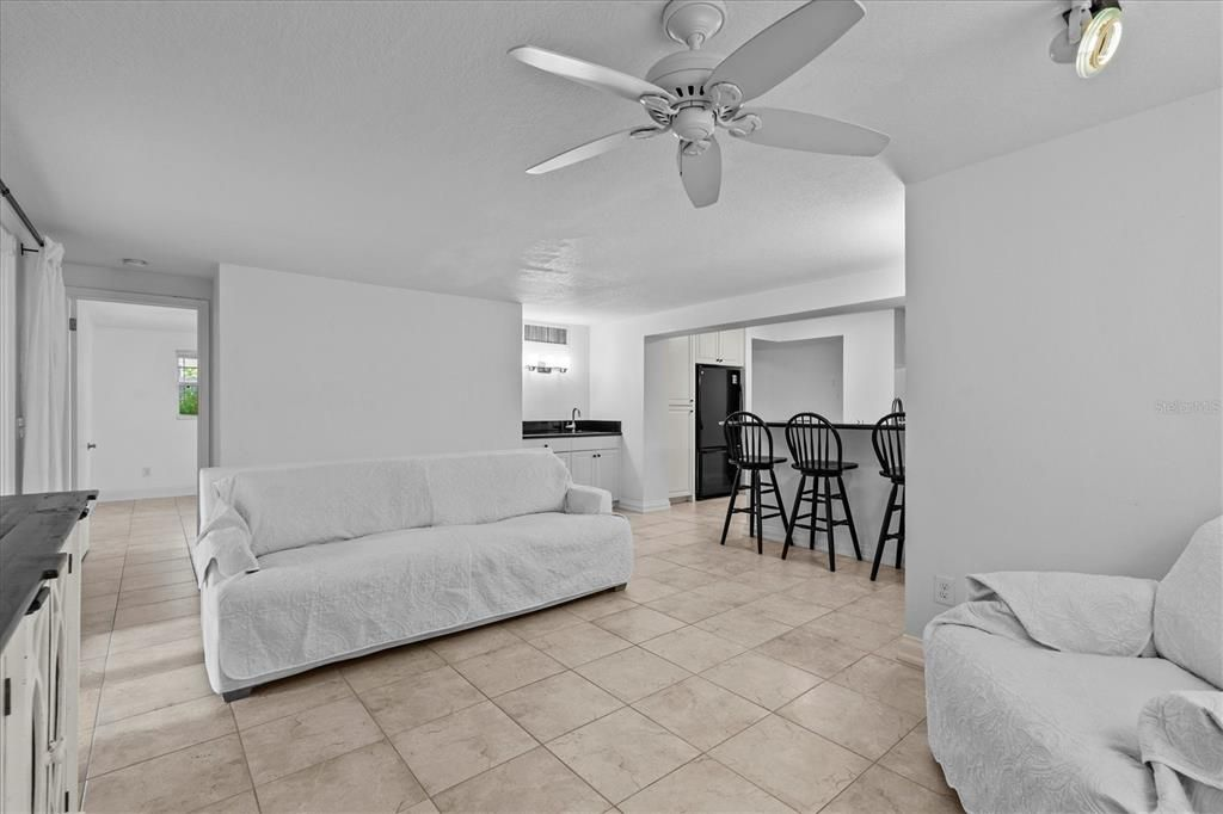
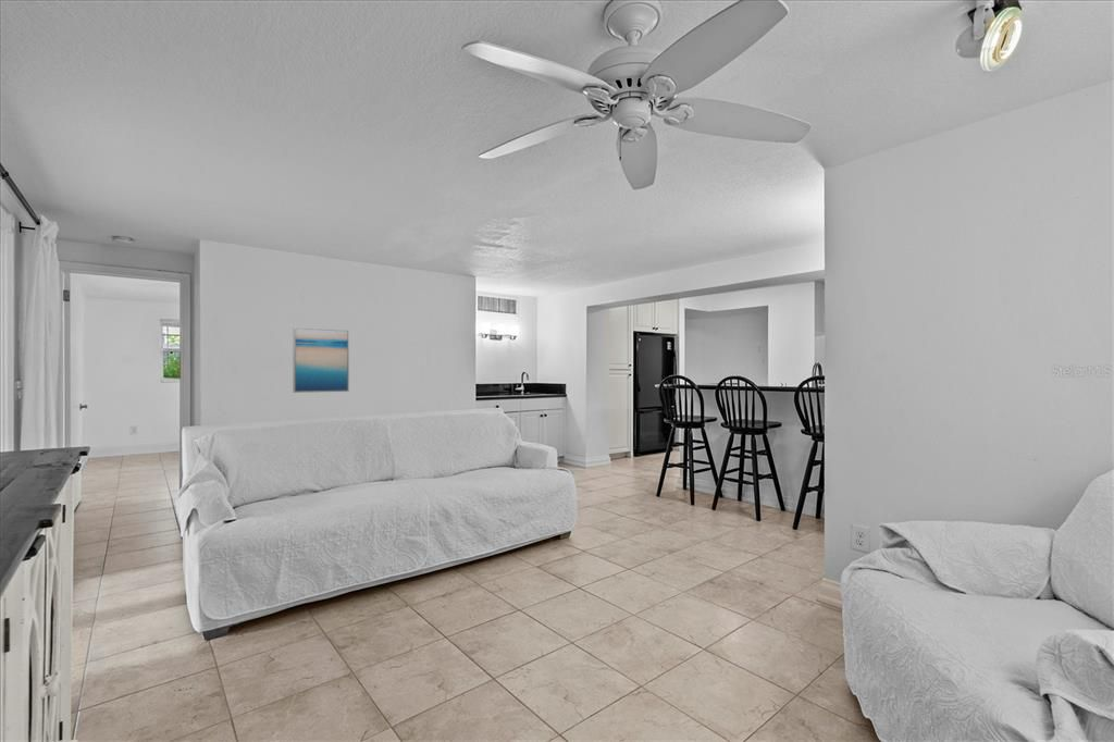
+ wall art [292,326,350,394]
